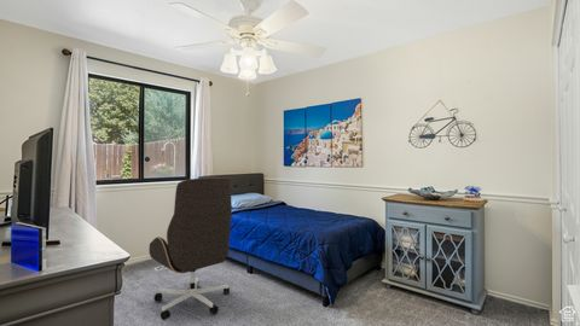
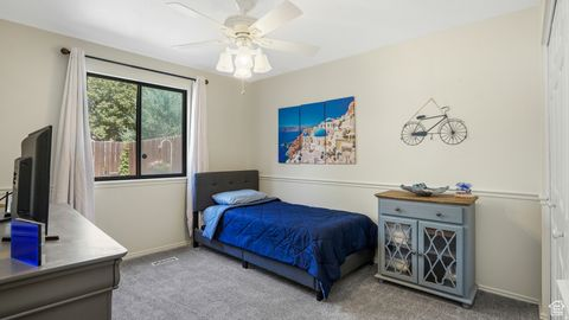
- office chair [147,176,233,321]
